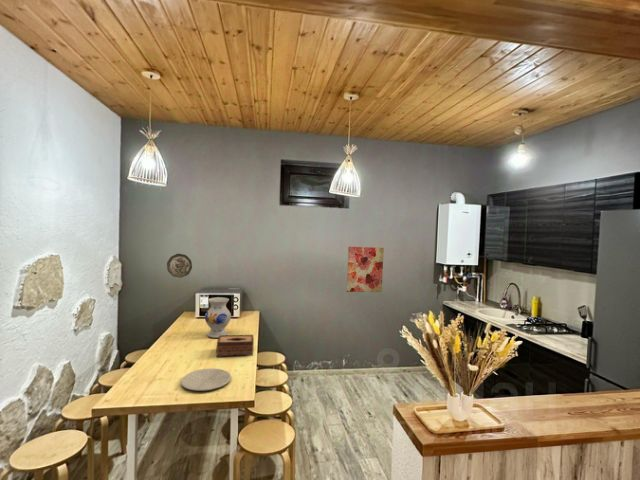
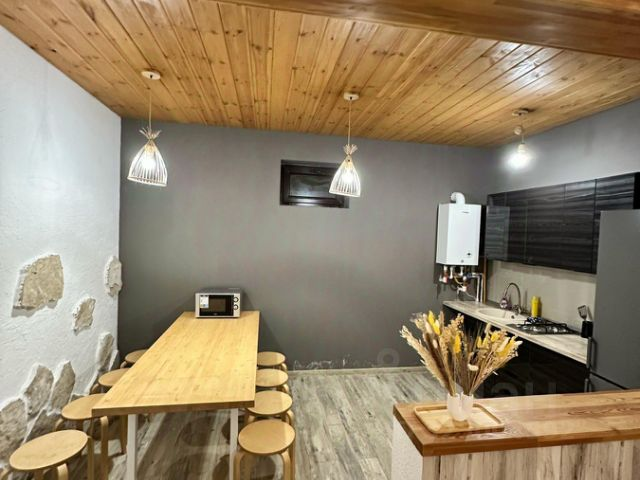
- wall art [346,246,385,293]
- tissue box [215,334,255,358]
- vase [204,296,232,339]
- plate [180,367,232,392]
- decorative plate [166,253,193,279]
